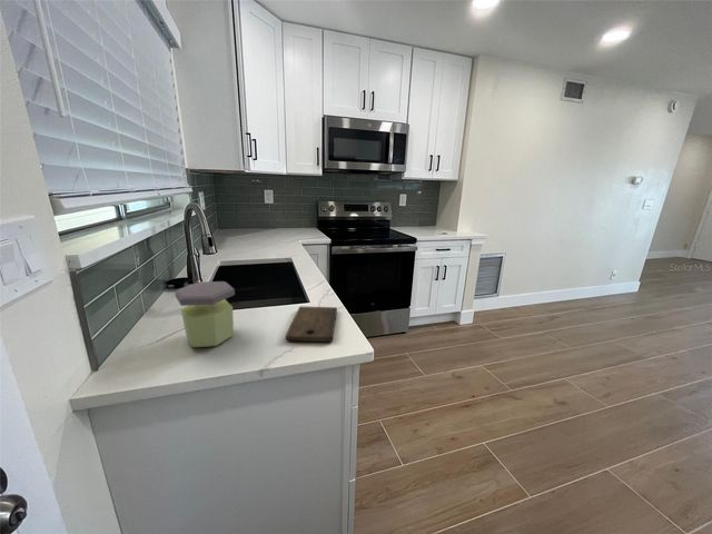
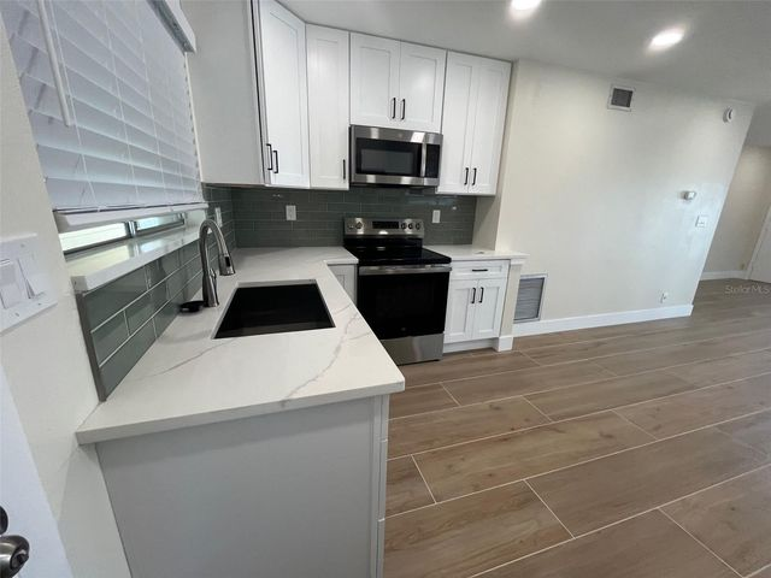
- cutting board [285,305,338,343]
- jar [174,280,236,348]
